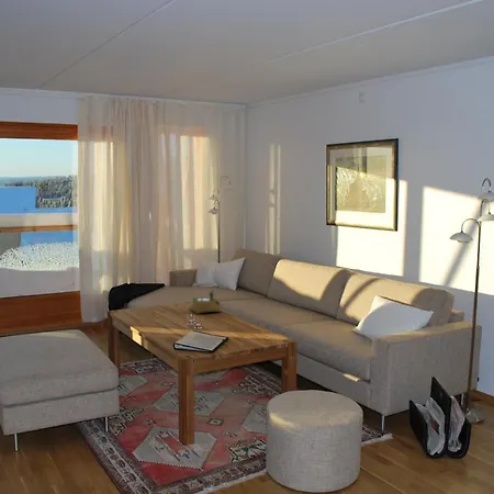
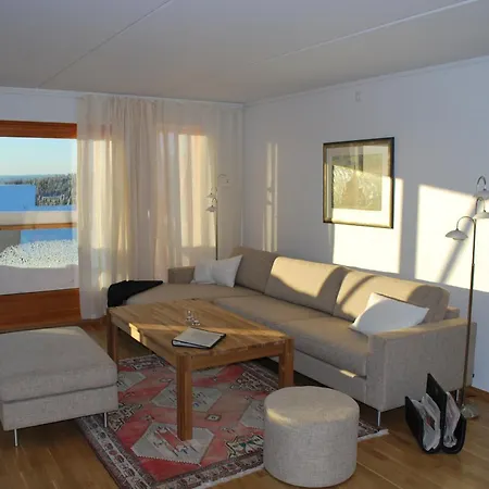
- succulent planter [188,290,223,315]
